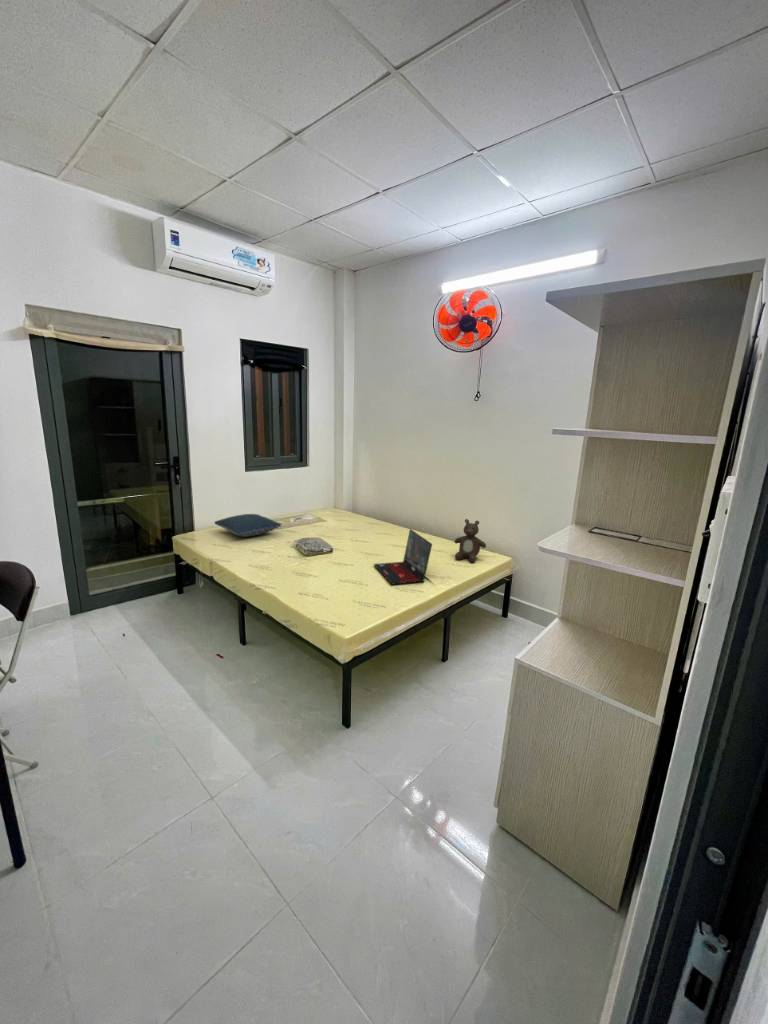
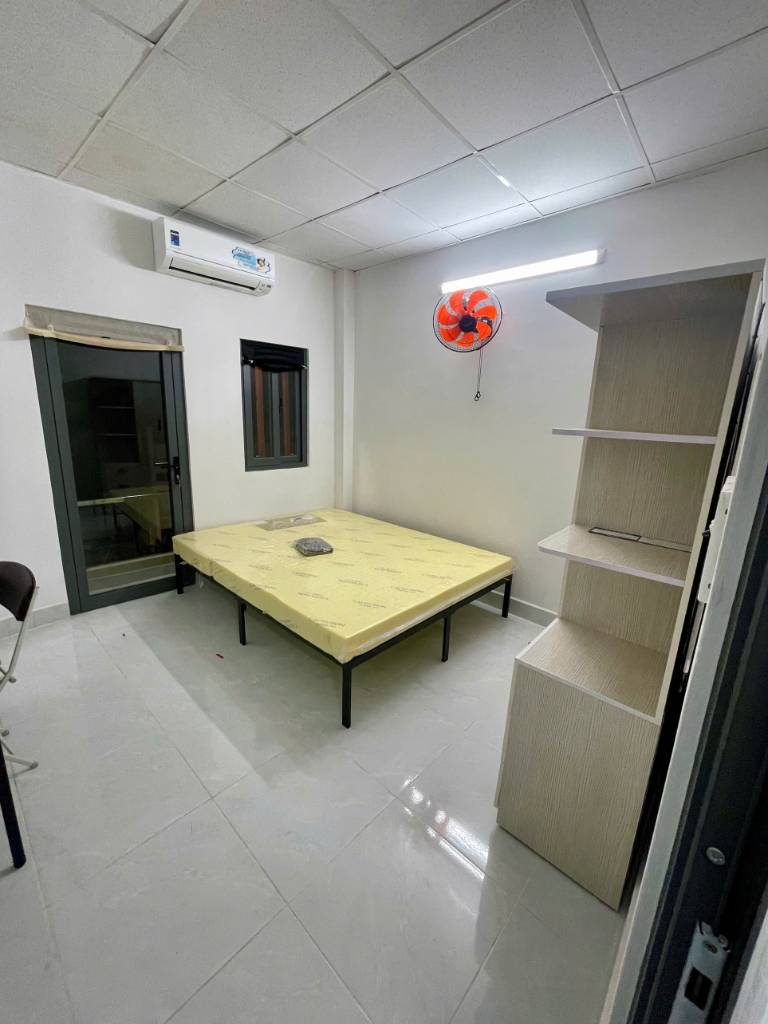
- teddy bear [454,518,487,563]
- laptop [373,528,433,586]
- pillow [213,513,282,538]
